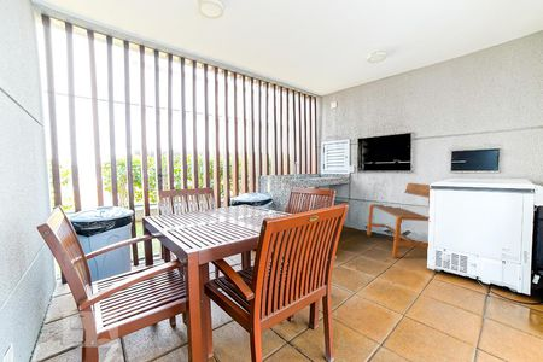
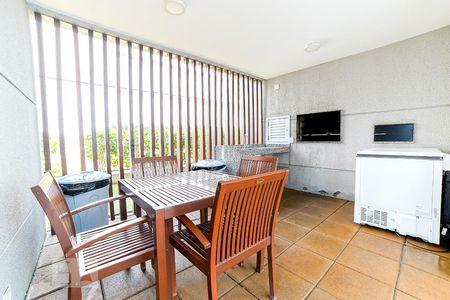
- bench [366,182,431,258]
